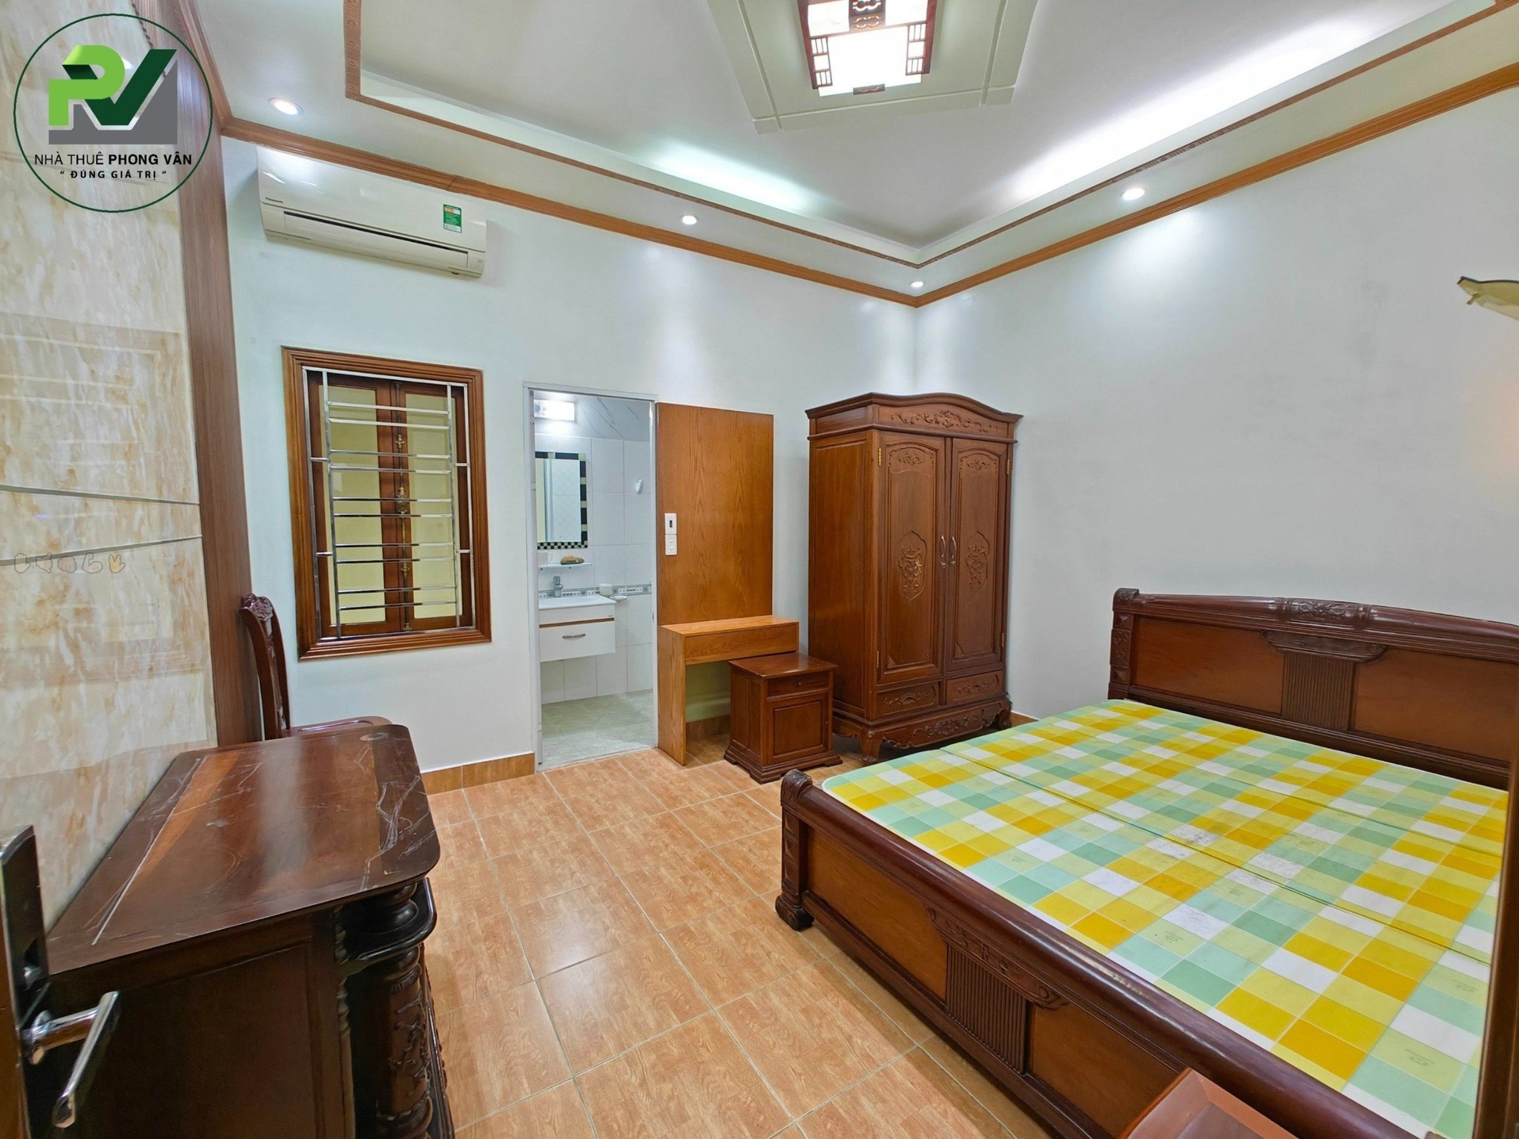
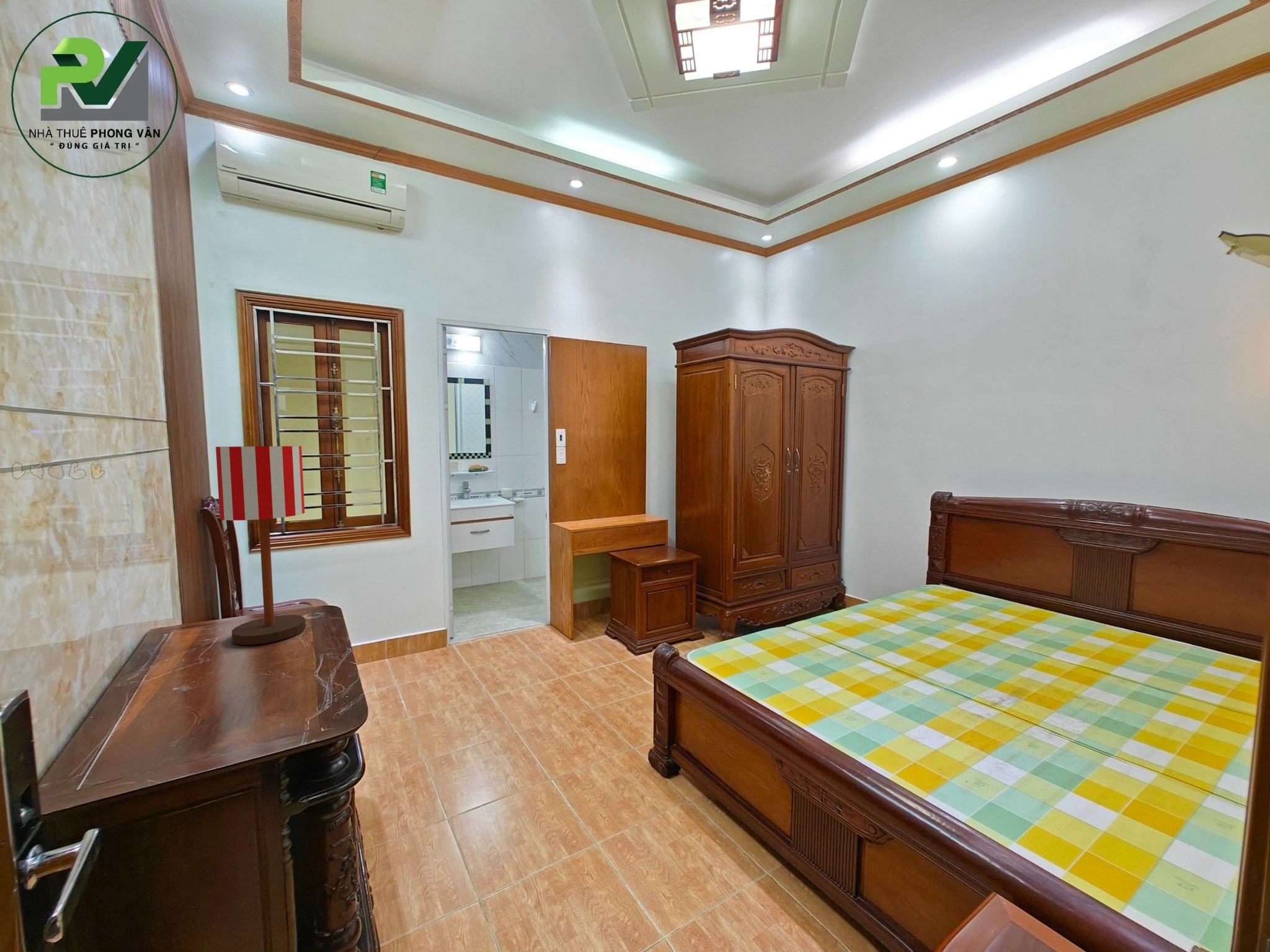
+ table lamp [215,445,306,646]
